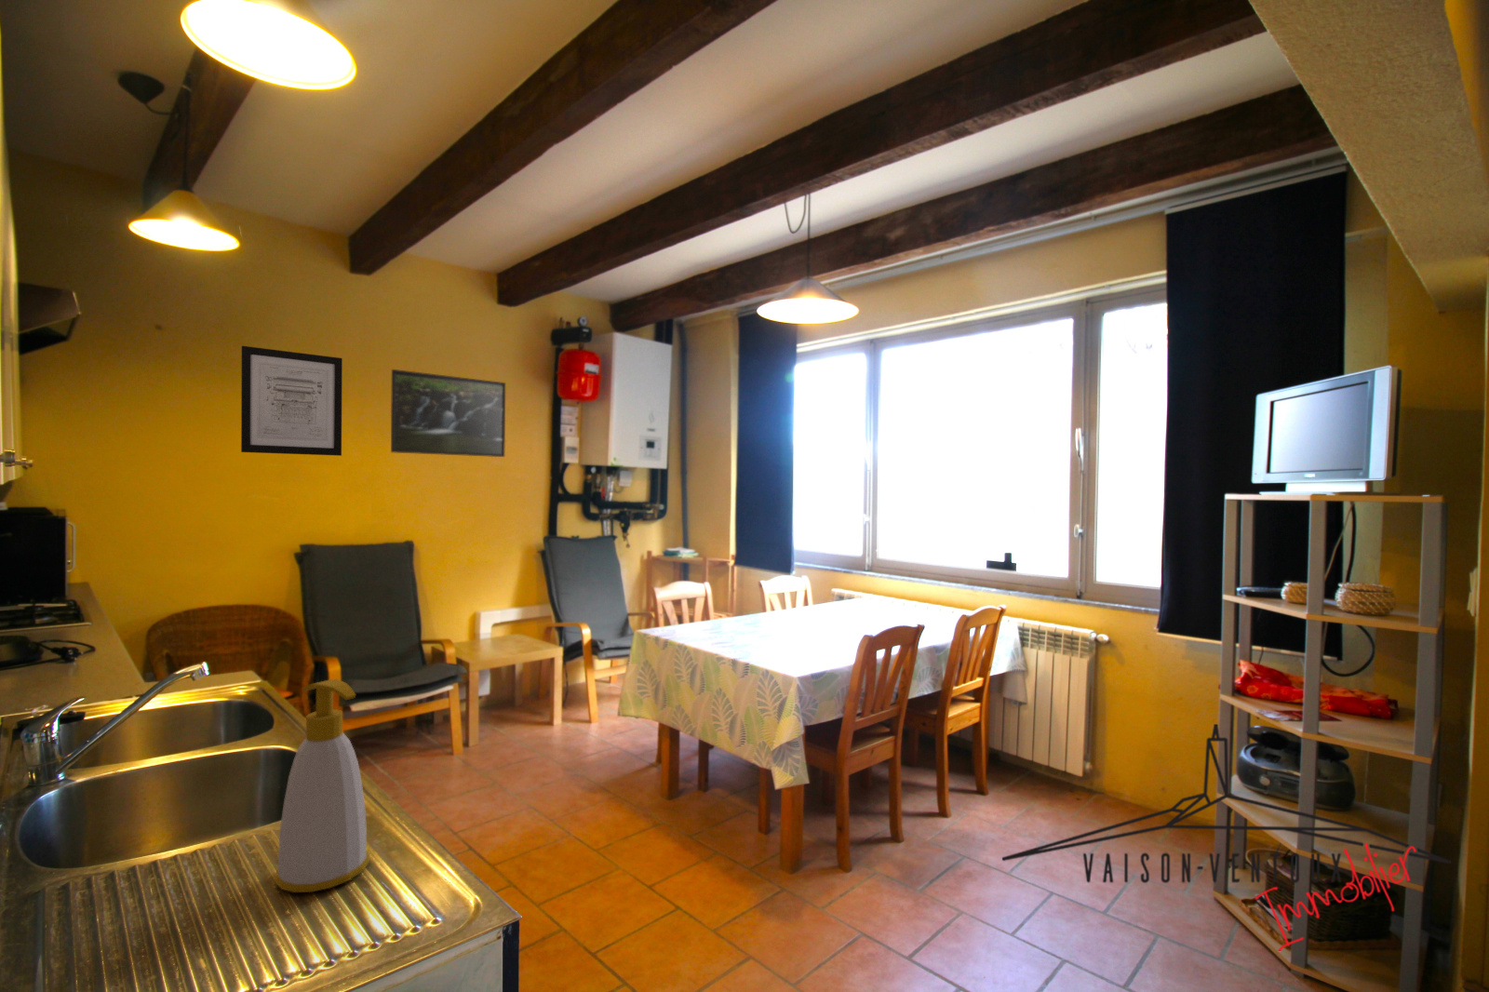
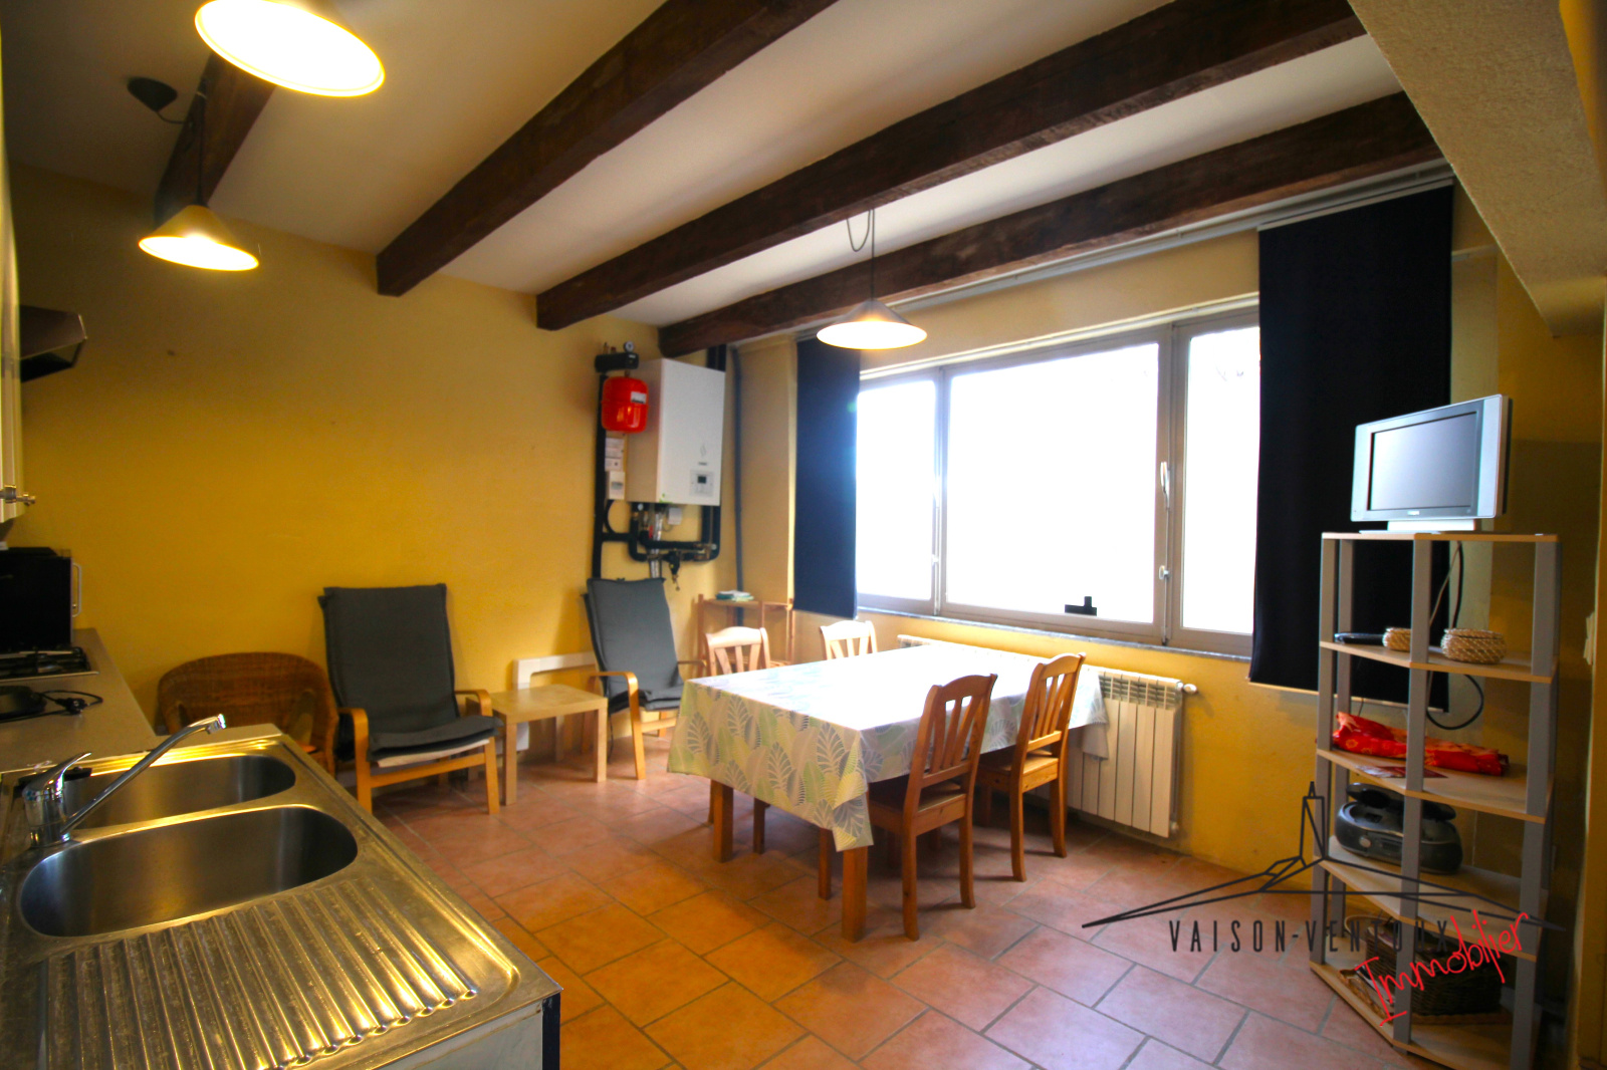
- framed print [390,369,506,458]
- soap bottle [273,679,371,893]
- wall art [240,345,343,457]
